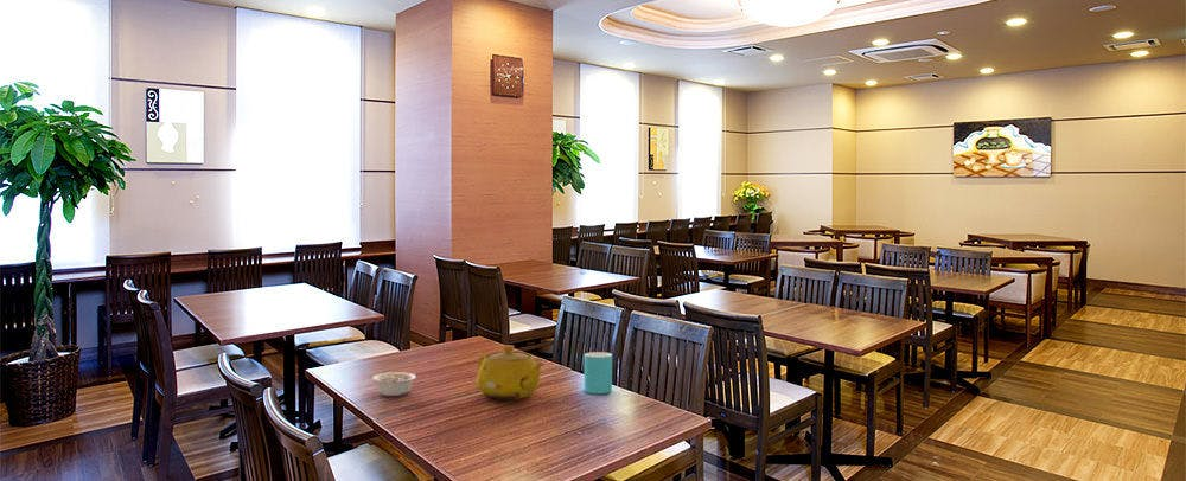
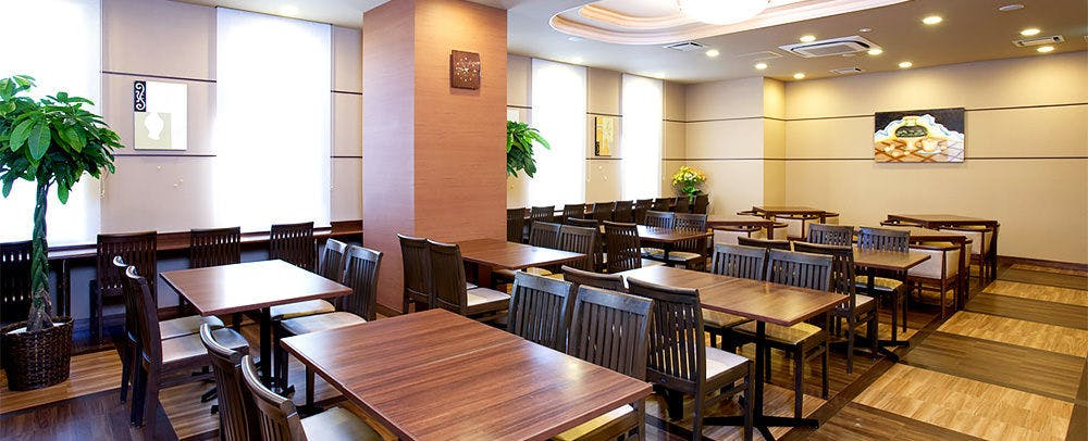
- cup [584,351,613,395]
- teapot [476,344,546,400]
- legume [371,371,417,397]
